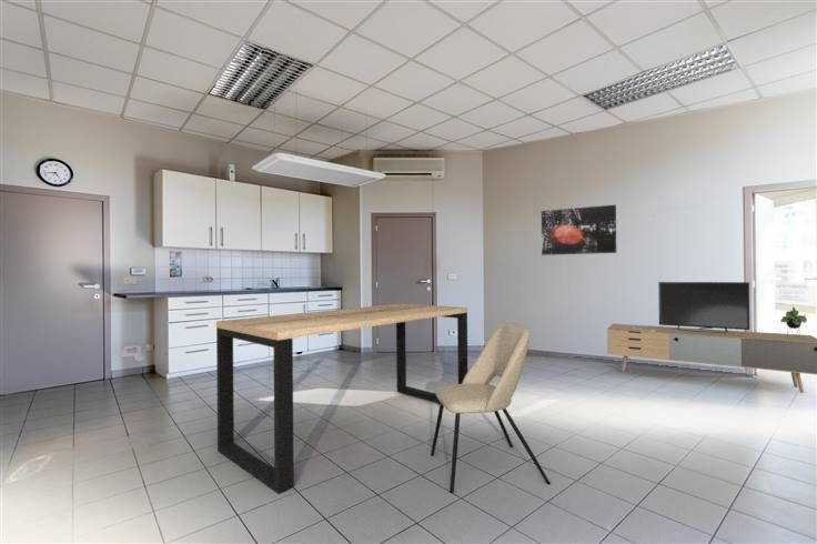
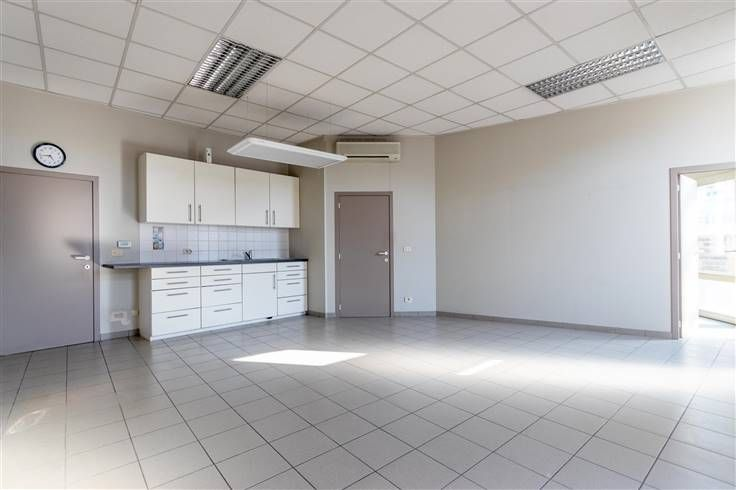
- wall art [541,203,617,256]
- dining chair [430,321,552,494]
- dining table [215,302,468,495]
- media console [606,281,817,394]
